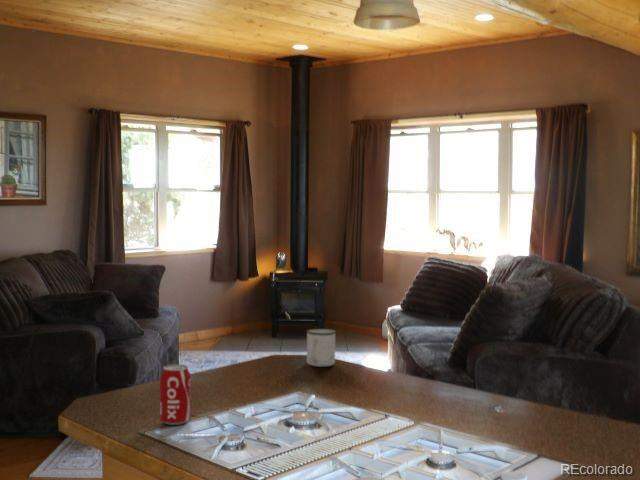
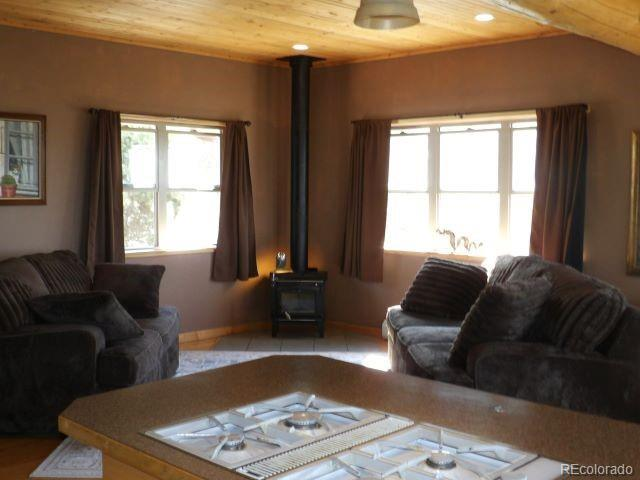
- beverage can [159,364,192,426]
- mug [306,328,337,368]
